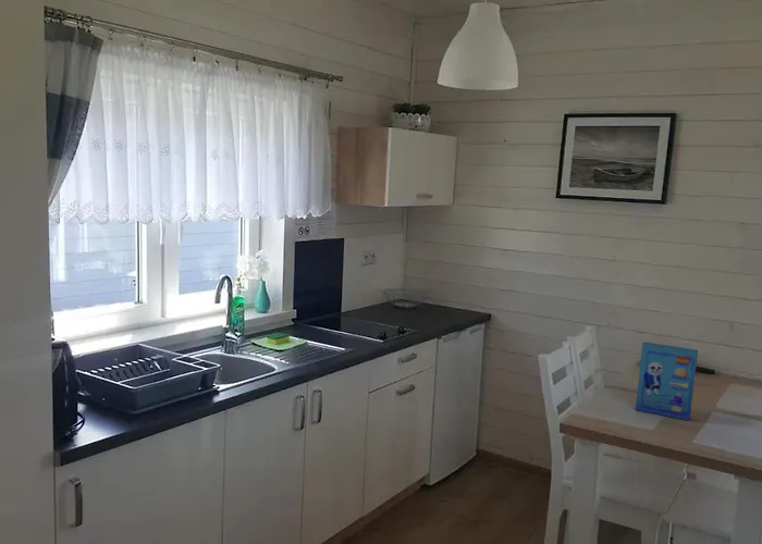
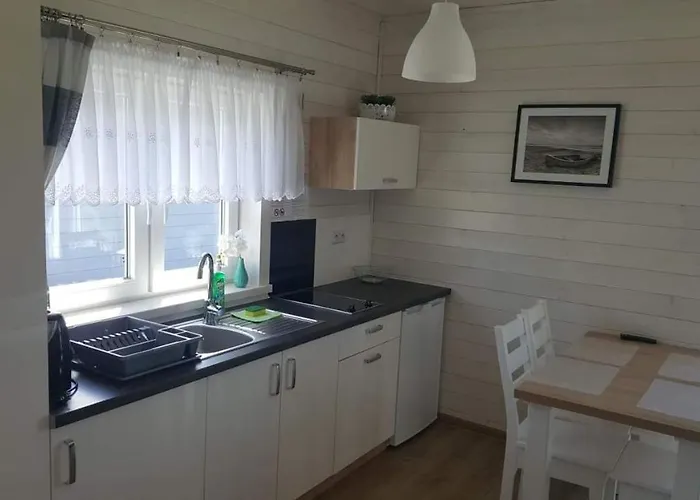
- cereal box [635,341,699,421]
